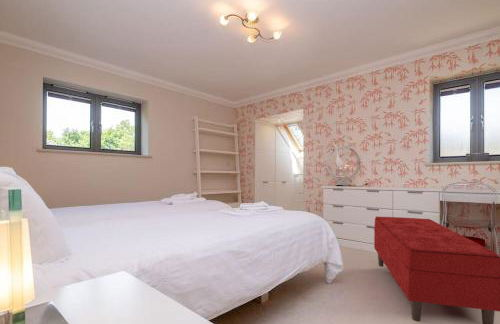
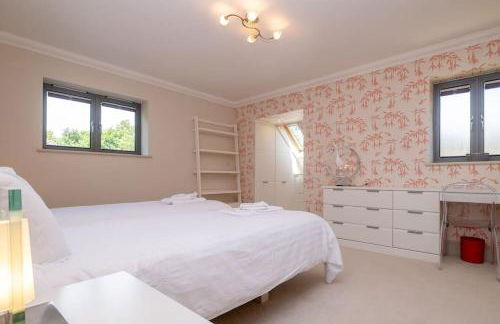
- bench [373,215,500,324]
